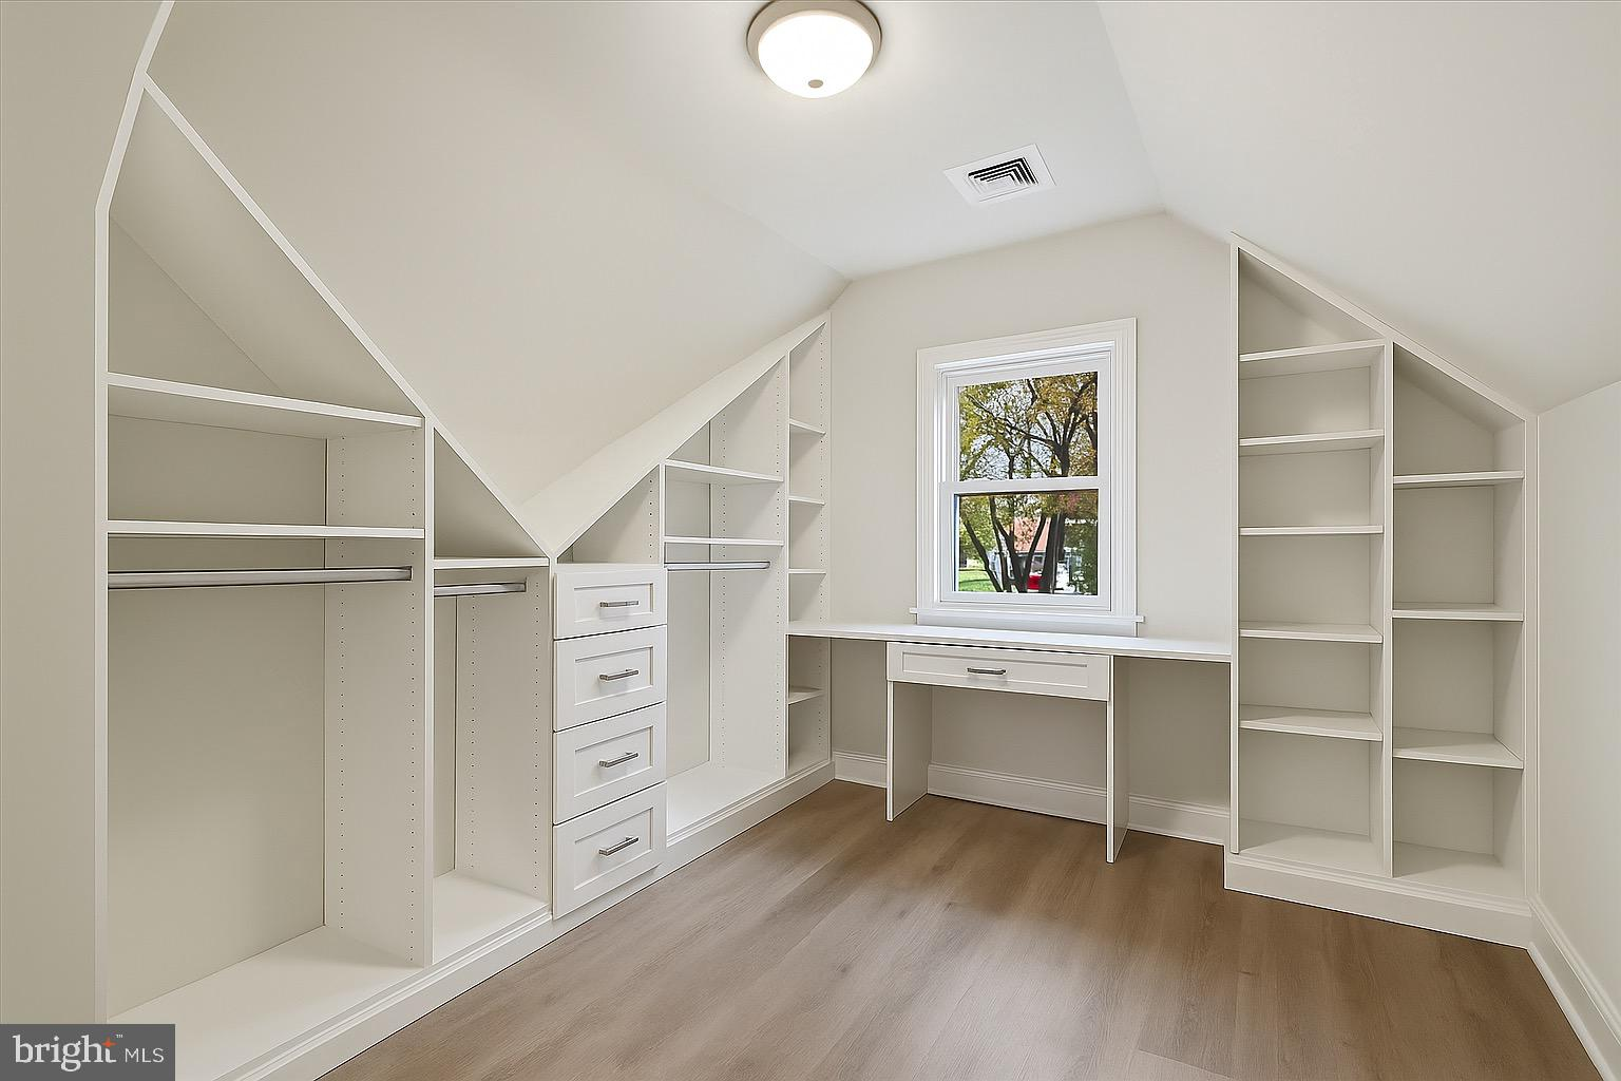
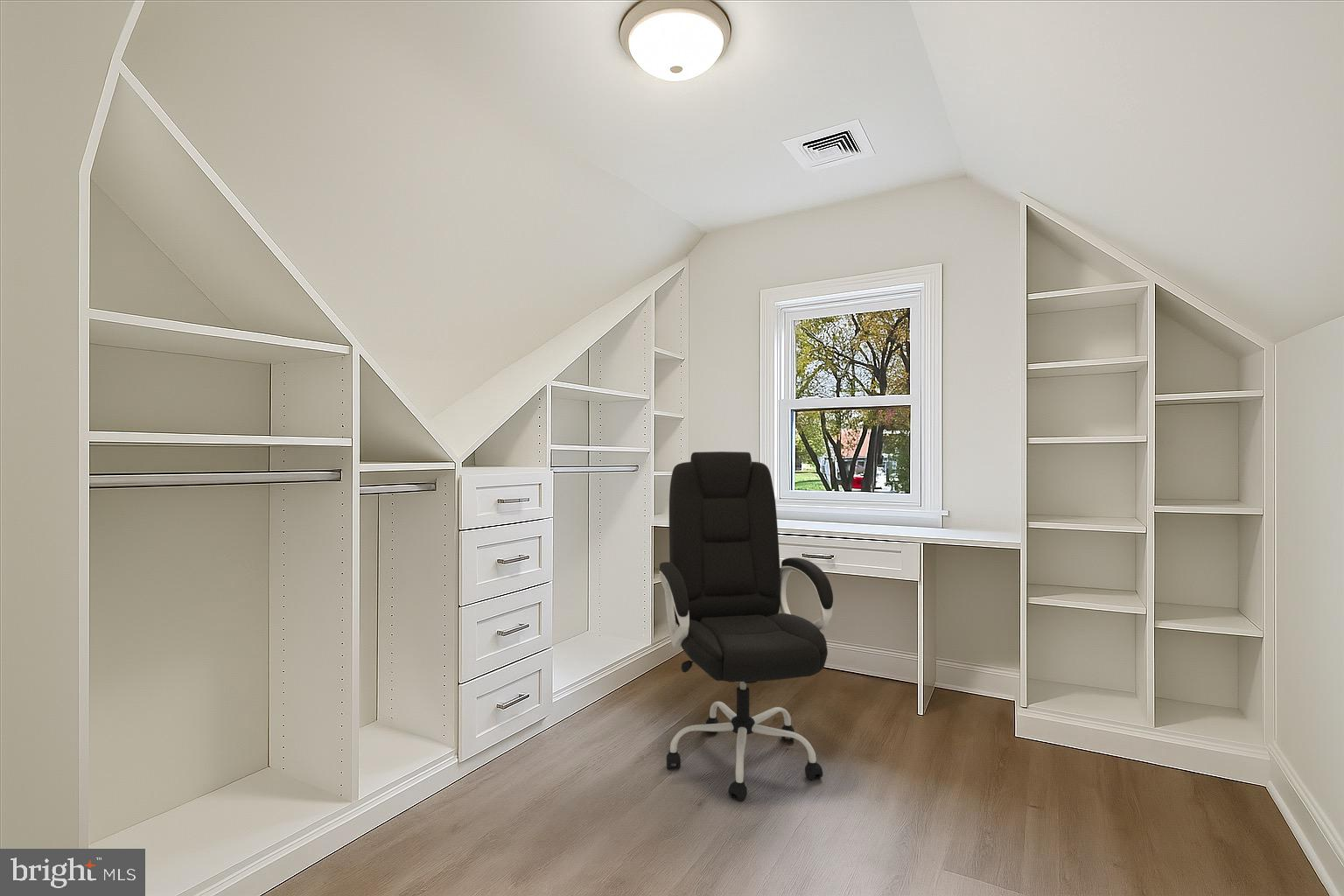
+ office chair [658,451,834,802]
